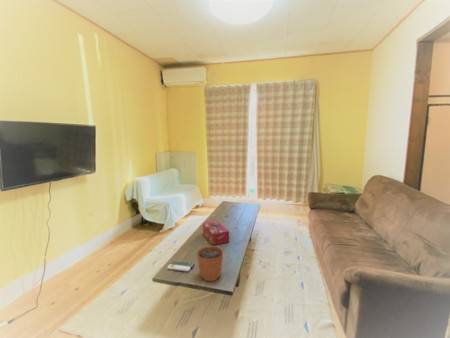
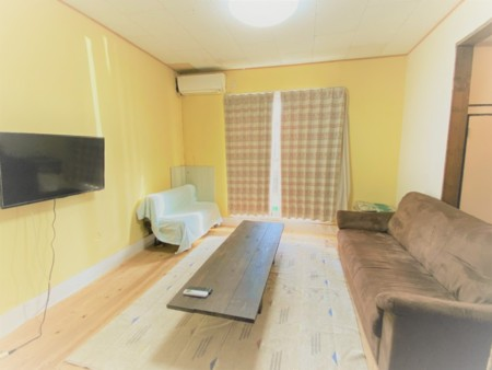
- tissue box [202,220,230,246]
- plant pot [196,240,224,282]
